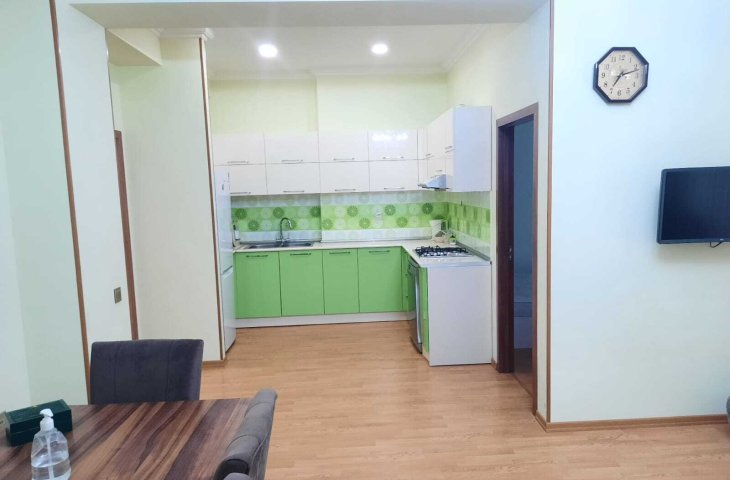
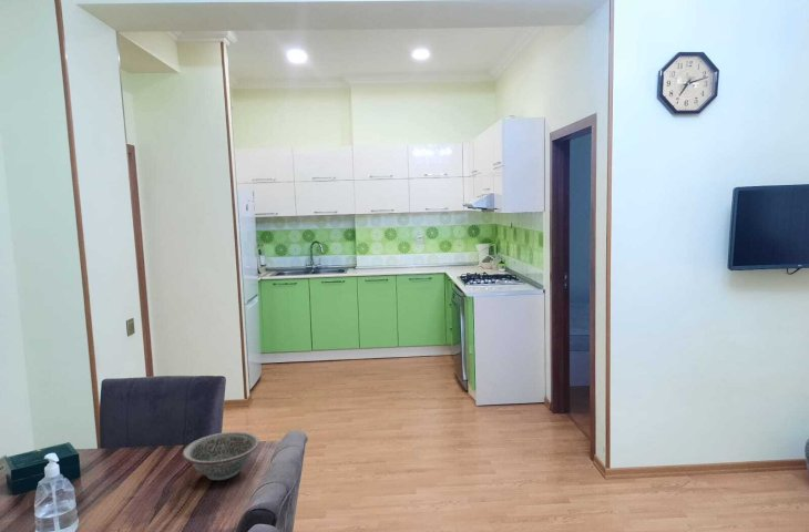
+ decorative bowl [182,431,260,481]
